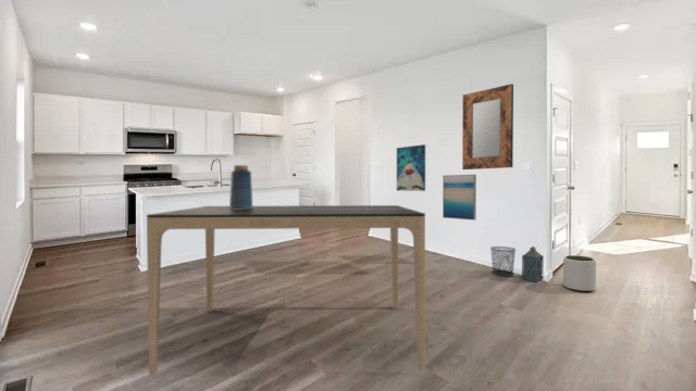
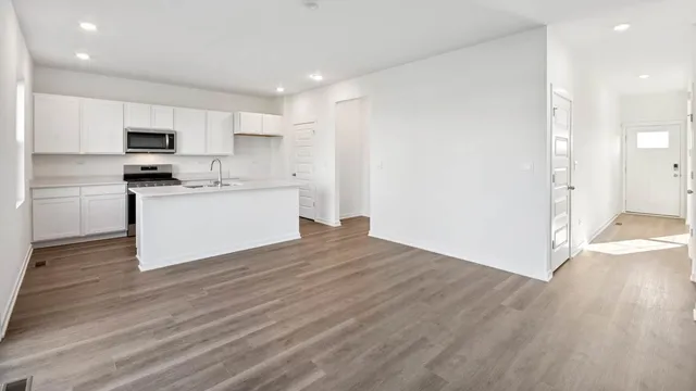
- dining table [146,204,426,376]
- wall art [396,143,426,192]
- lantern [521,245,545,282]
- home mirror [461,83,514,171]
- wall art [442,174,477,222]
- waste bin [489,245,517,277]
- vase [228,164,253,210]
- plant pot [562,254,597,292]
